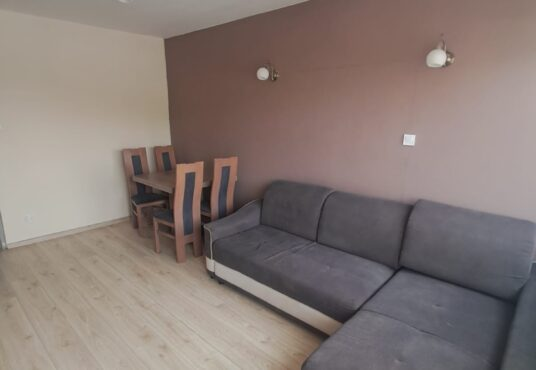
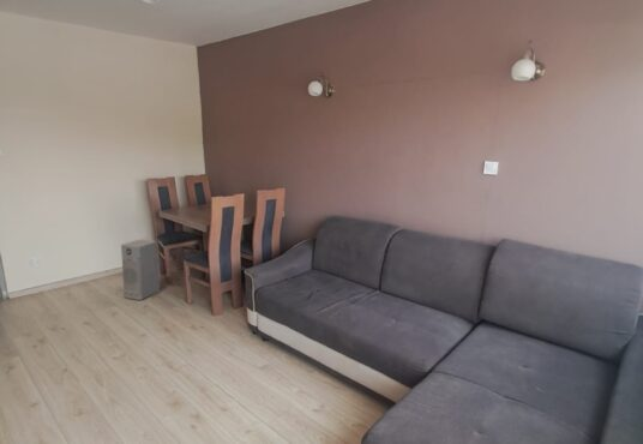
+ air purifier [120,239,162,301]
